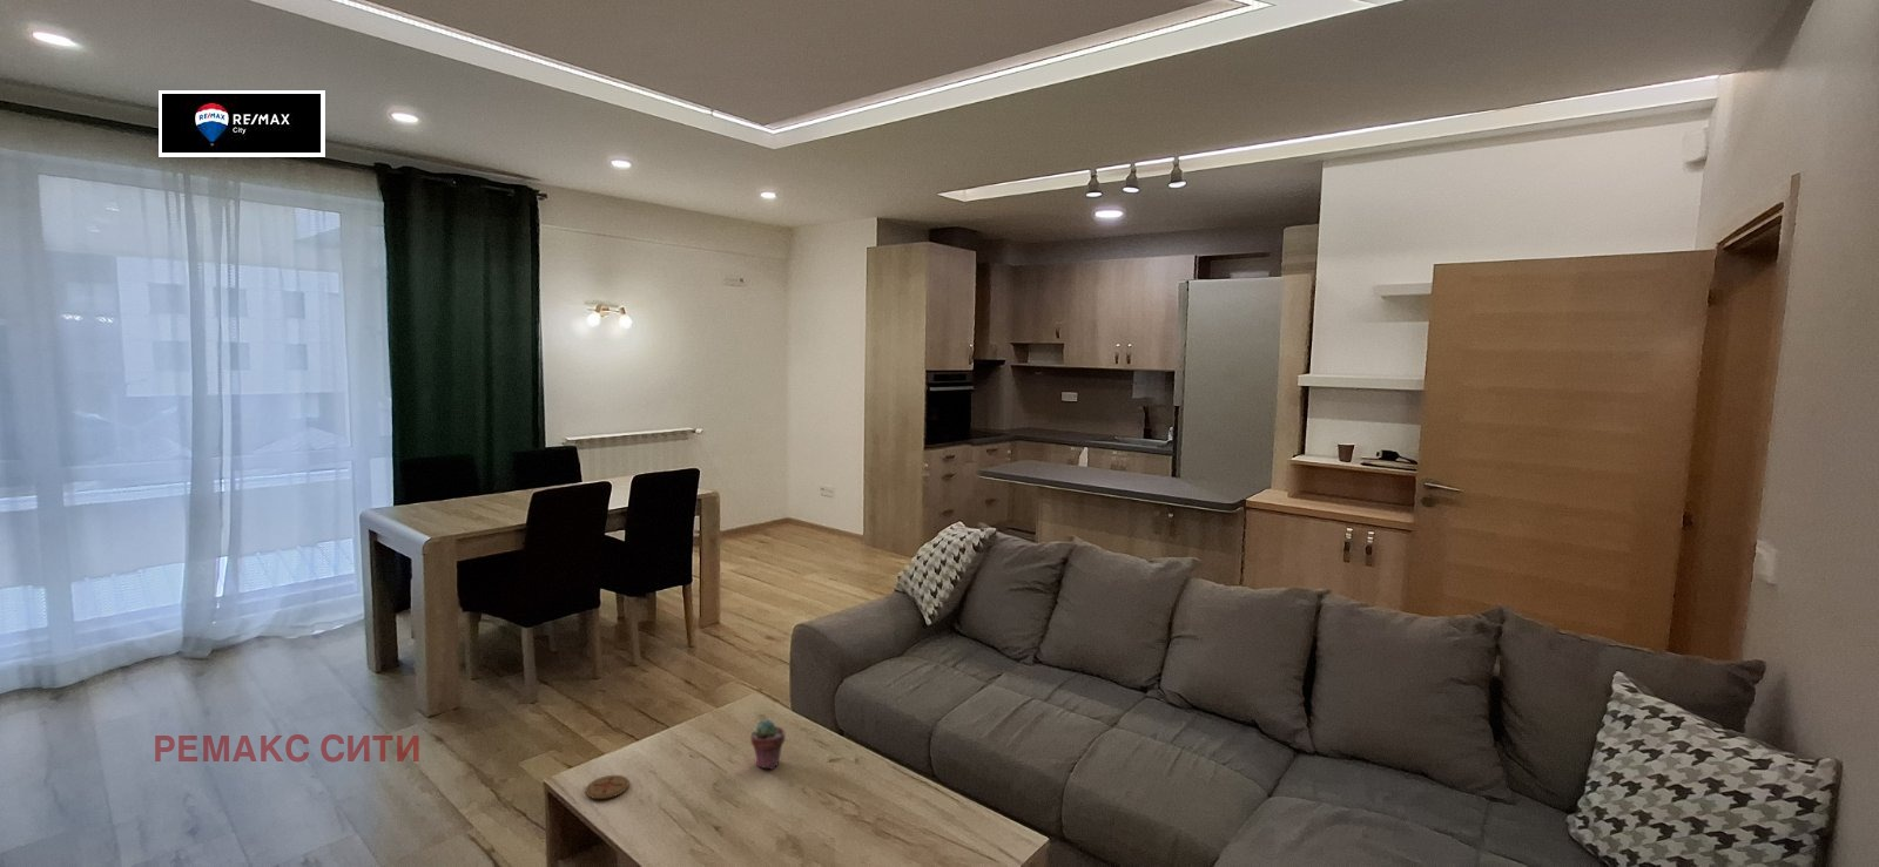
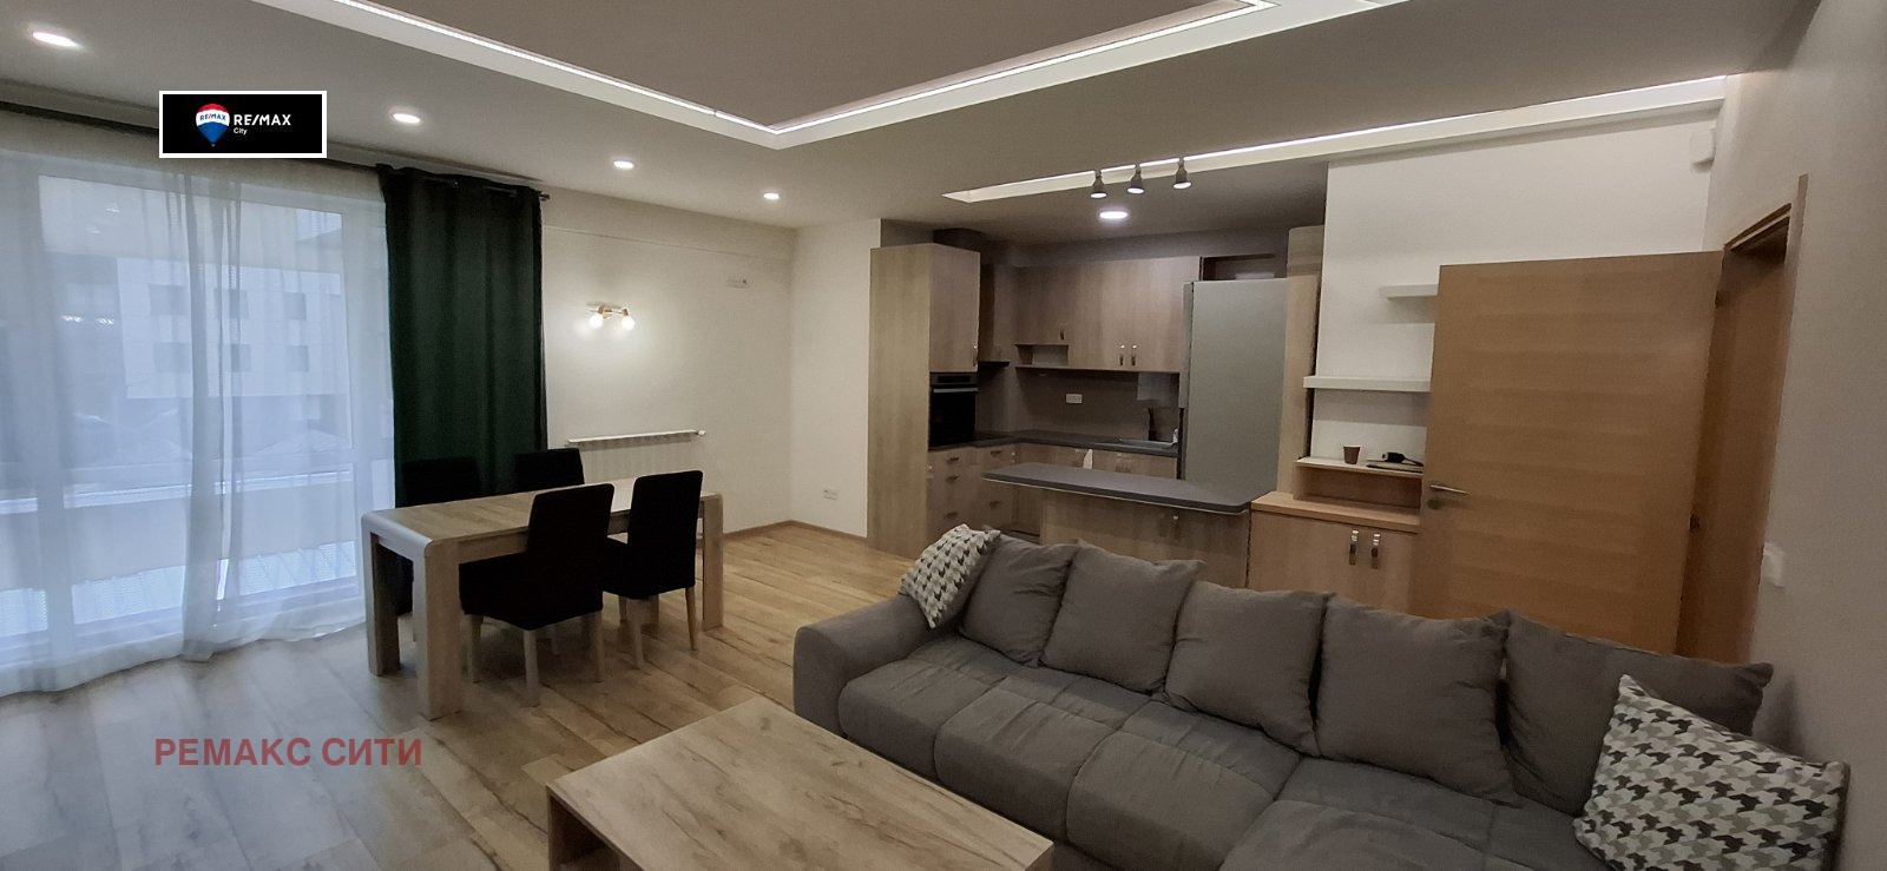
- coaster [585,775,630,800]
- potted succulent [749,719,787,771]
